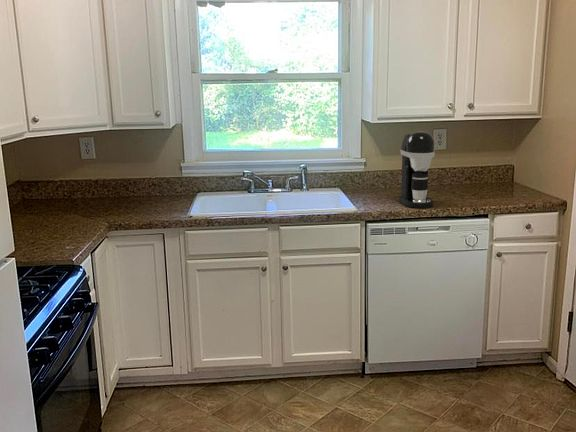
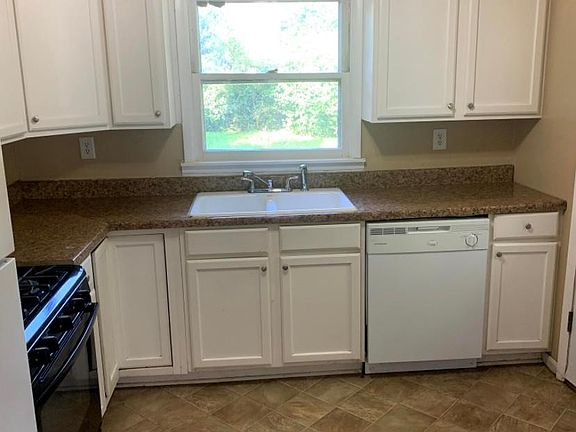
- coffee maker [398,130,436,209]
